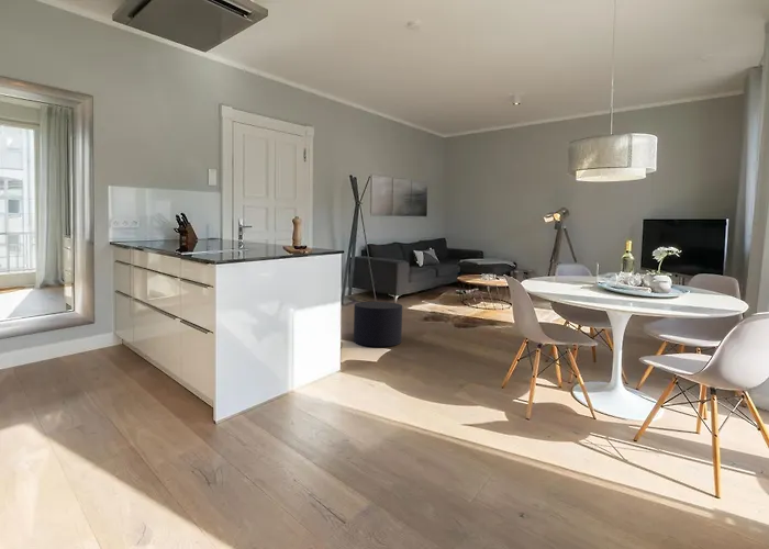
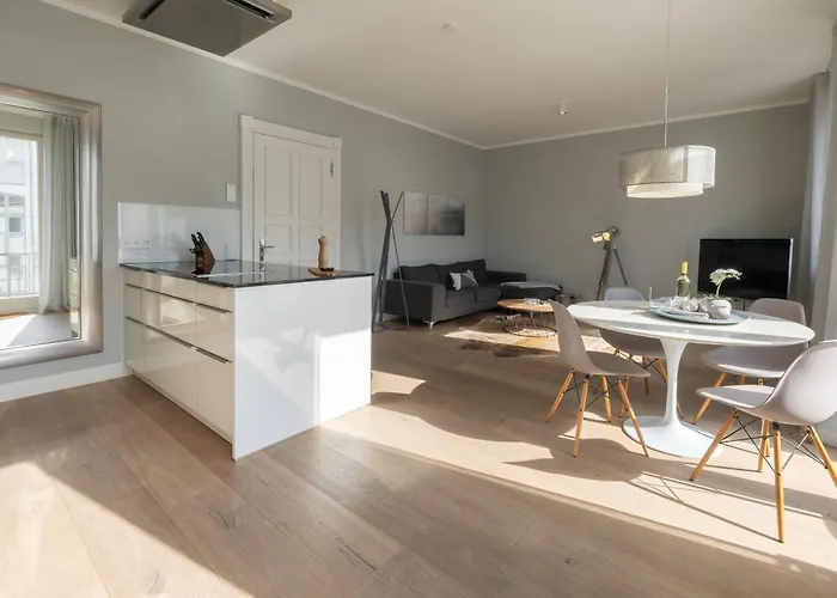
- stool [353,301,403,347]
